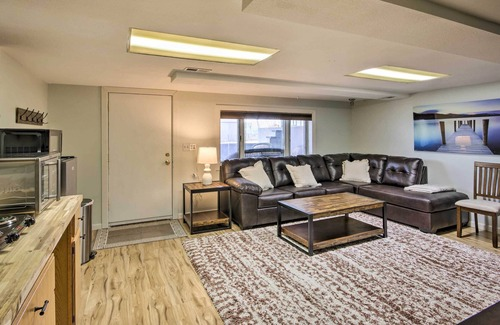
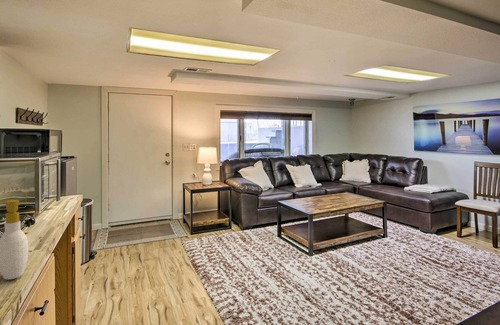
+ soap bottle [0,199,31,281]
